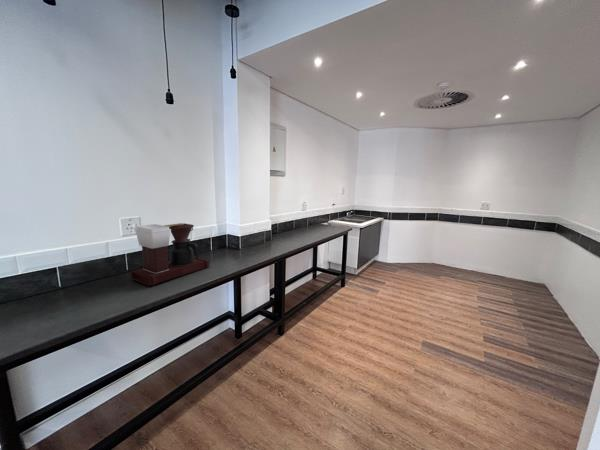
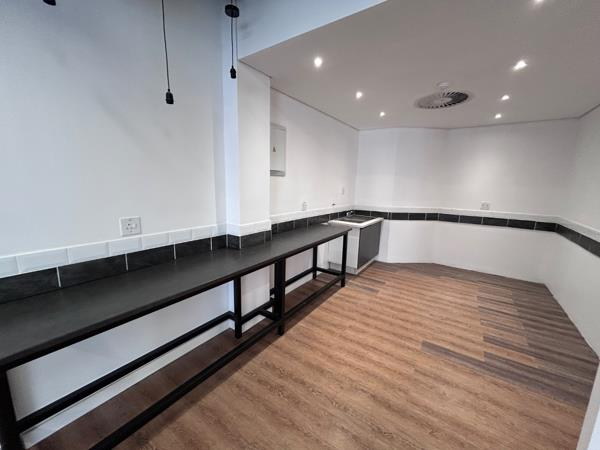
- coffee maker [130,222,210,287]
